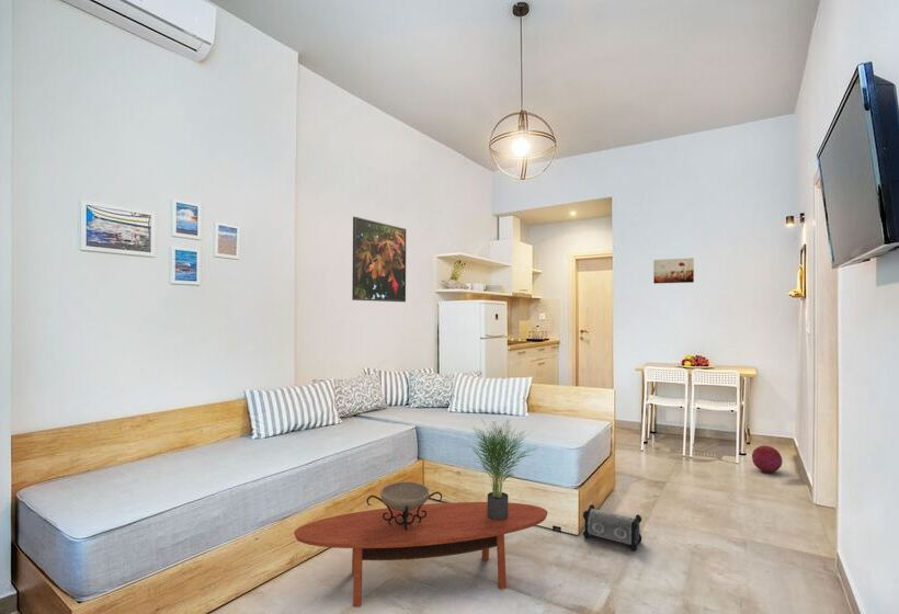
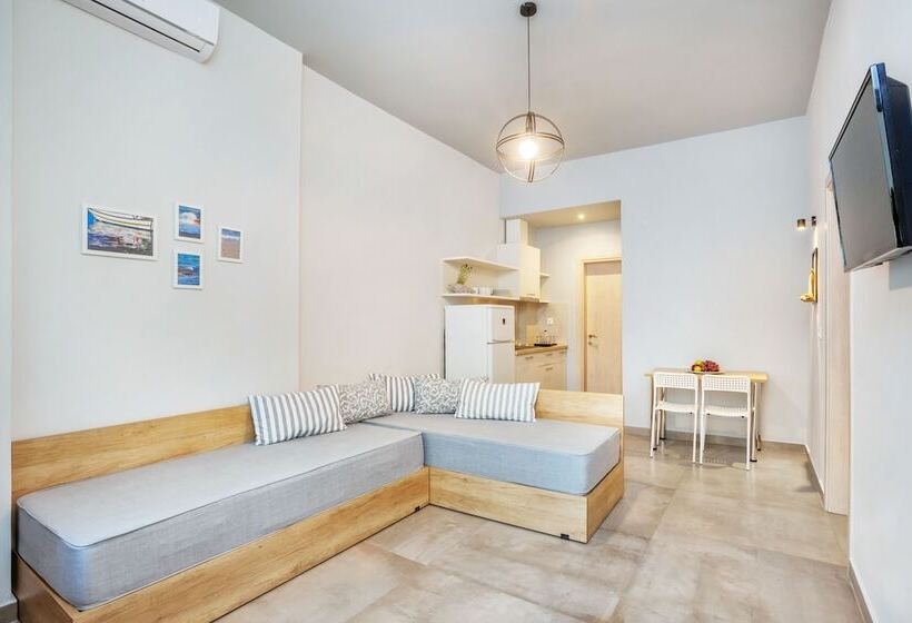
- potted plant [466,416,537,520]
- speaker [582,503,642,552]
- ball [751,444,784,474]
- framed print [351,216,407,303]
- decorative bowl [365,480,443,531]
- coffee table [293,501,549,609]
- wall art [652,257,695,285]
